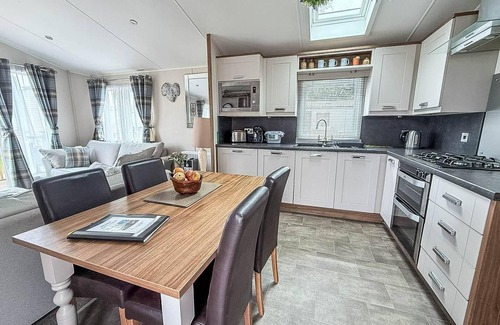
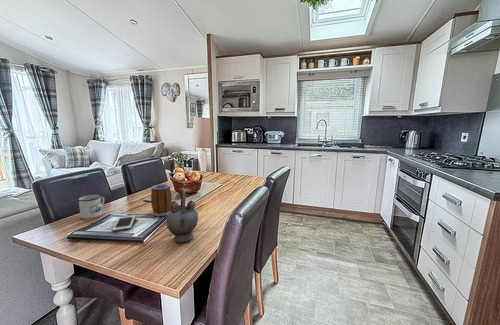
+ mug [150,183,173,217]
+ cell phone [111,214,136,232]
+ teapot [166,187,199,243]
+ mug [77,193,105,220]
